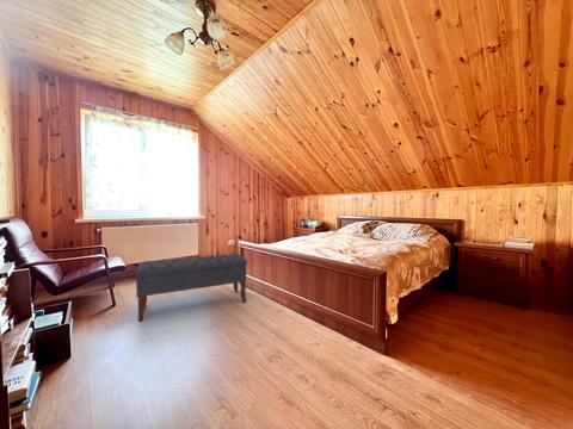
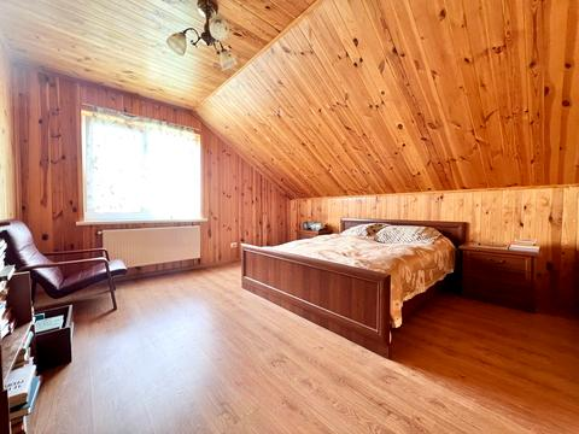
- bench [134,253,248,323]
